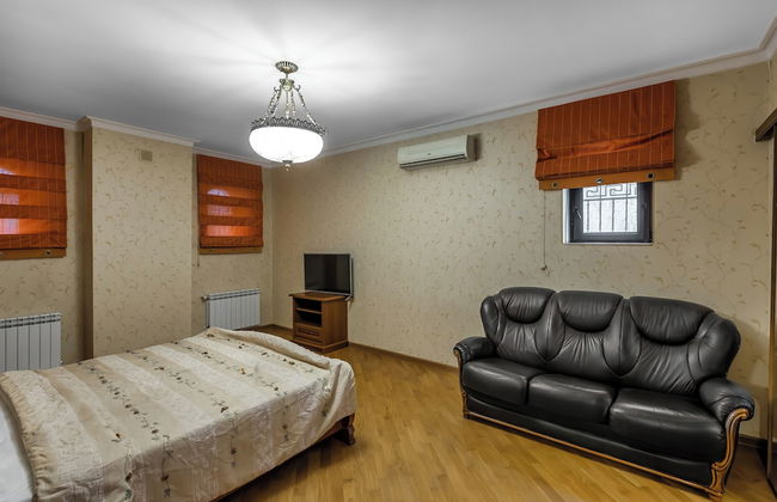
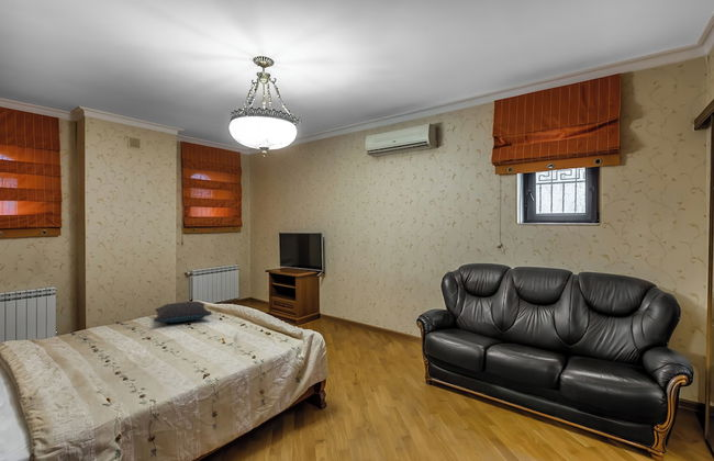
+ pillow [153,301,213,324]
